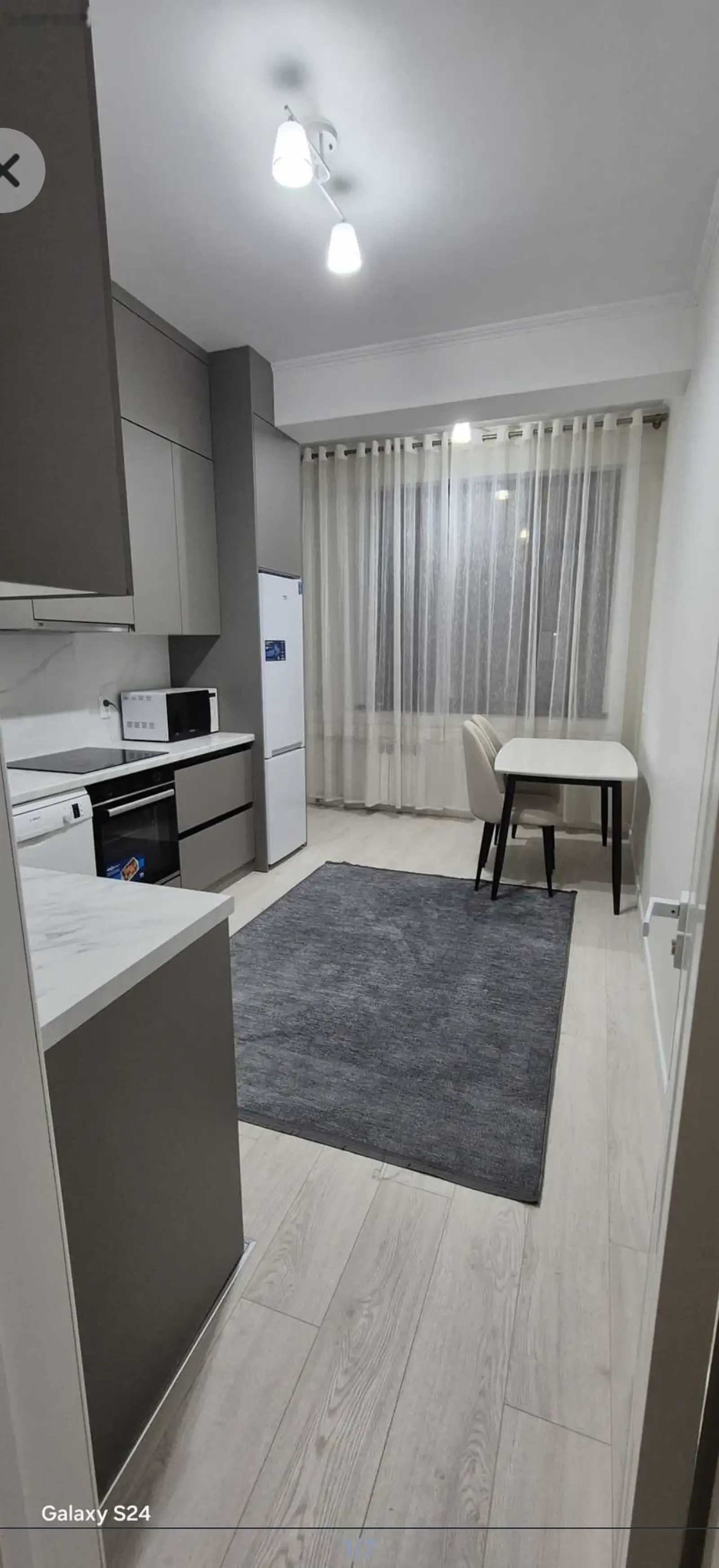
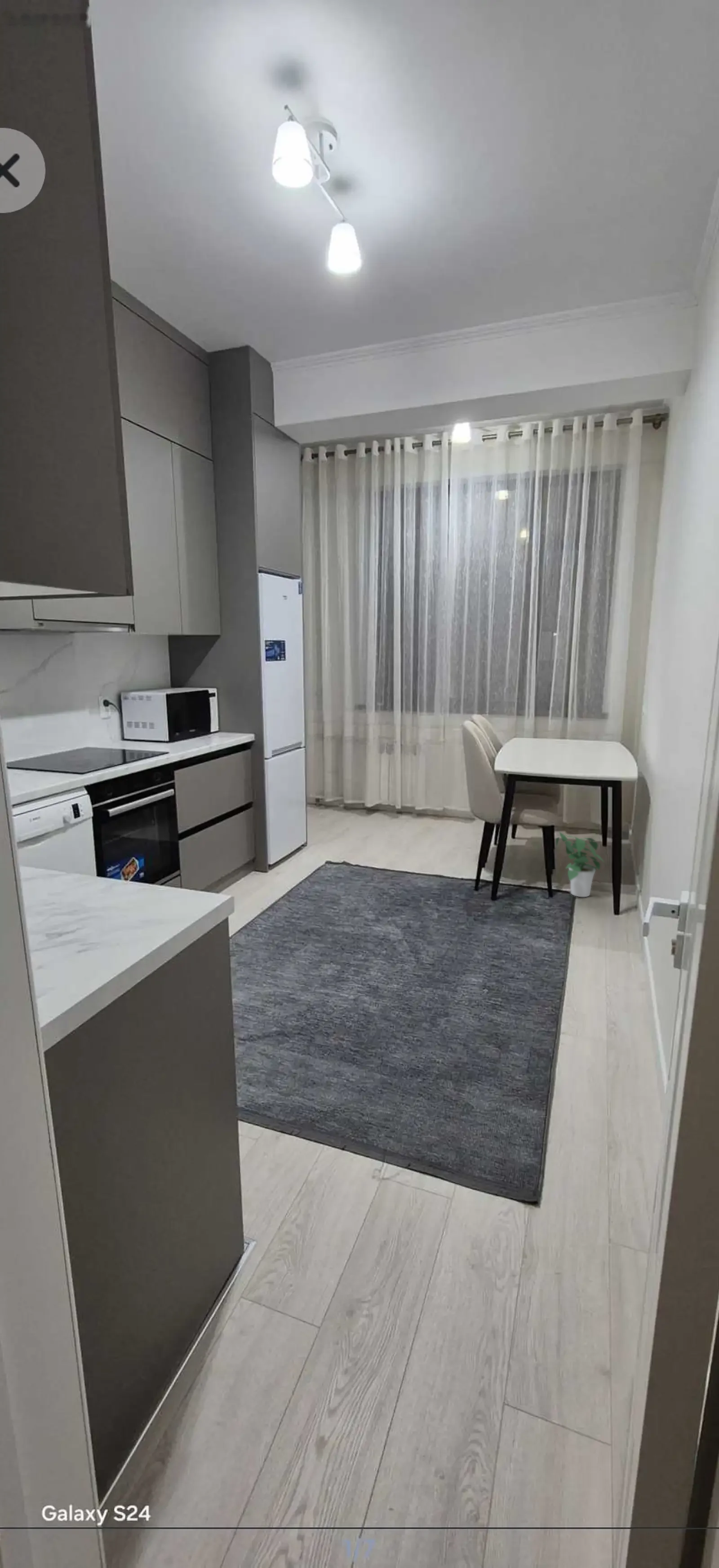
+ potted plant [555,831,605,897]
